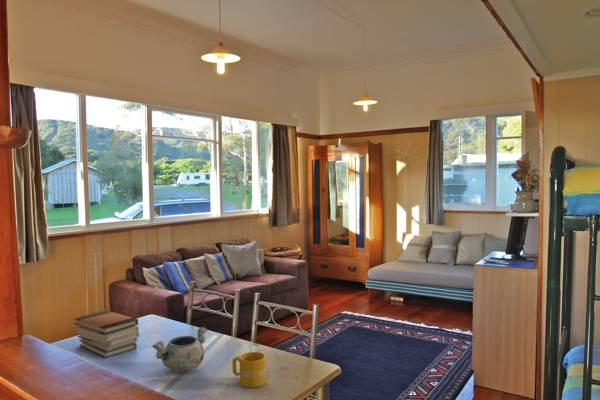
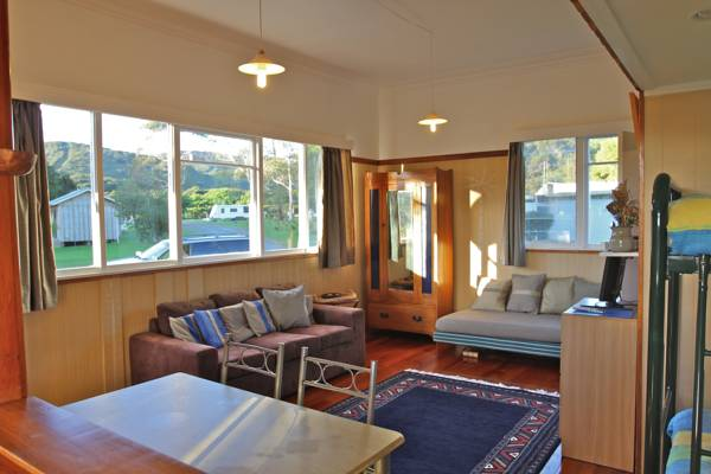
- mug [231,351,267,388]
- decorative bowl [152,326,208,373]
- book stack [73,309,140,359]
